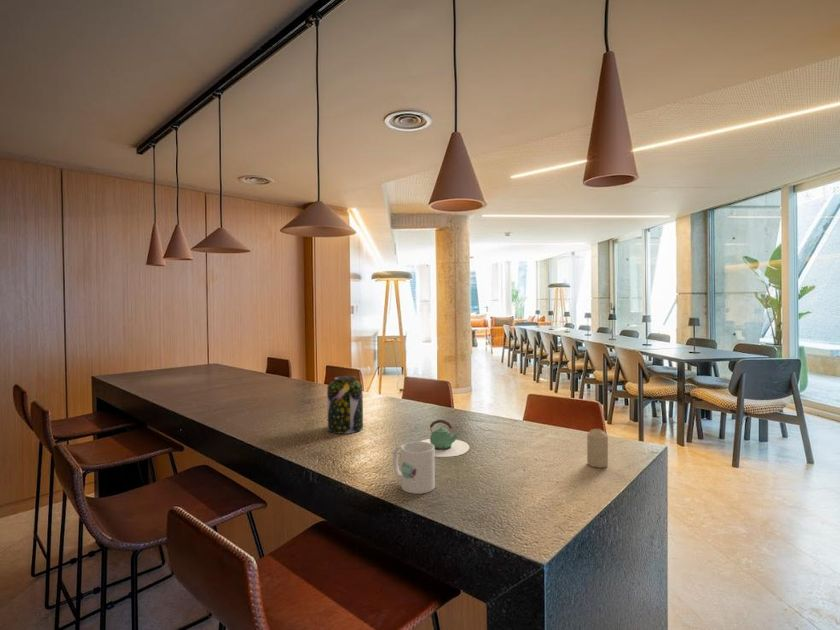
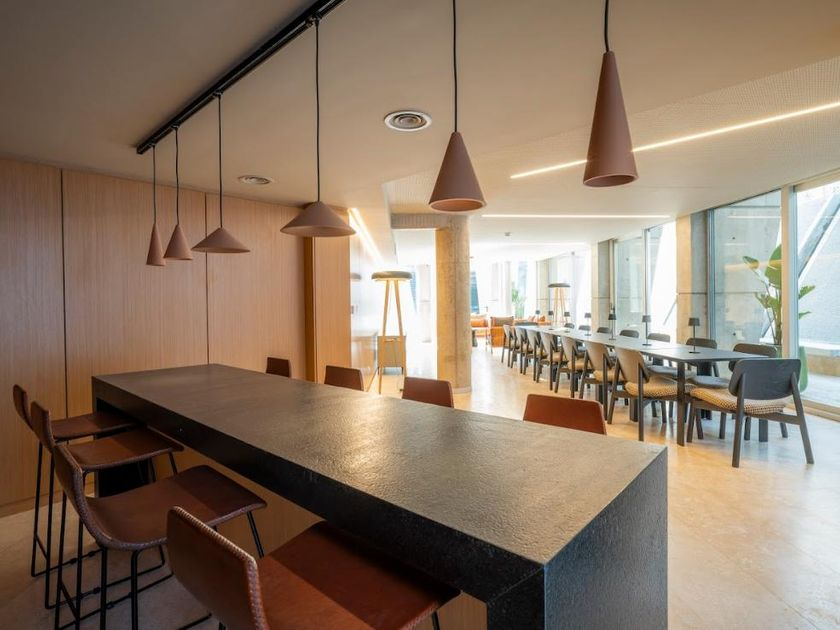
- mug [392,441,436,495]
- teapot [419,419,470,458]
- jar [326,375,364,435]
- candle [586,428,609,469]
